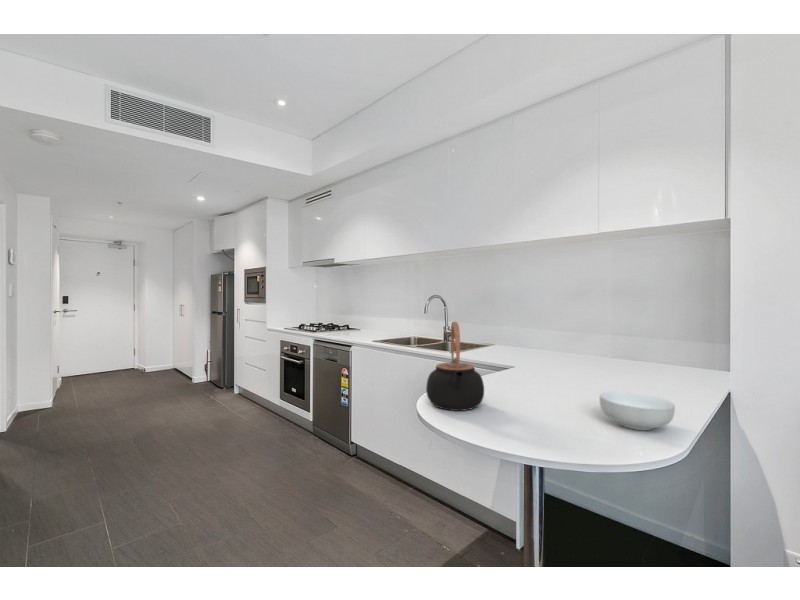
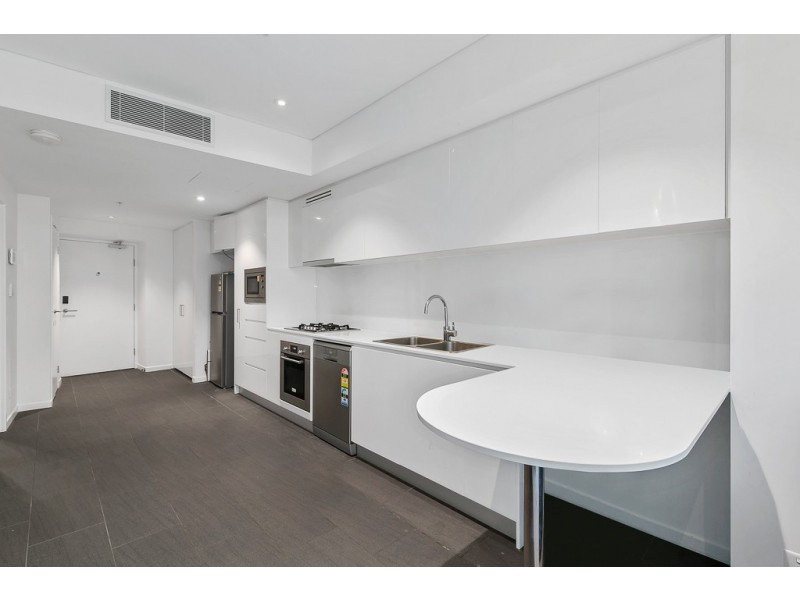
- cereal bowl [599,390,676,431]
- teapot [425,321,485,412]
